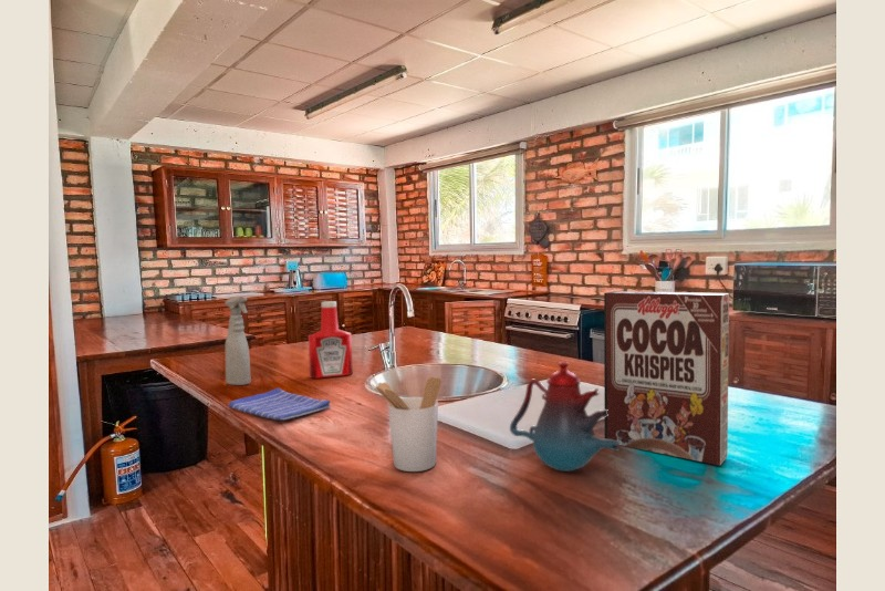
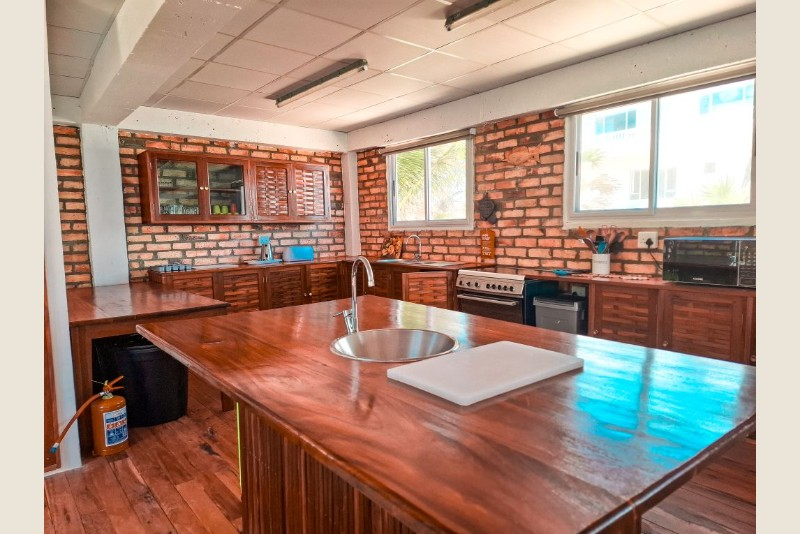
- utensil holder [371,375,442,473]
- soap bottle [308,300,354,380]
- cereal box [603,290,730,467]
- dish towel [228,387,332,422]
- spray bottle [223,297,252,386]
- teakettle [509,361,621,473]
